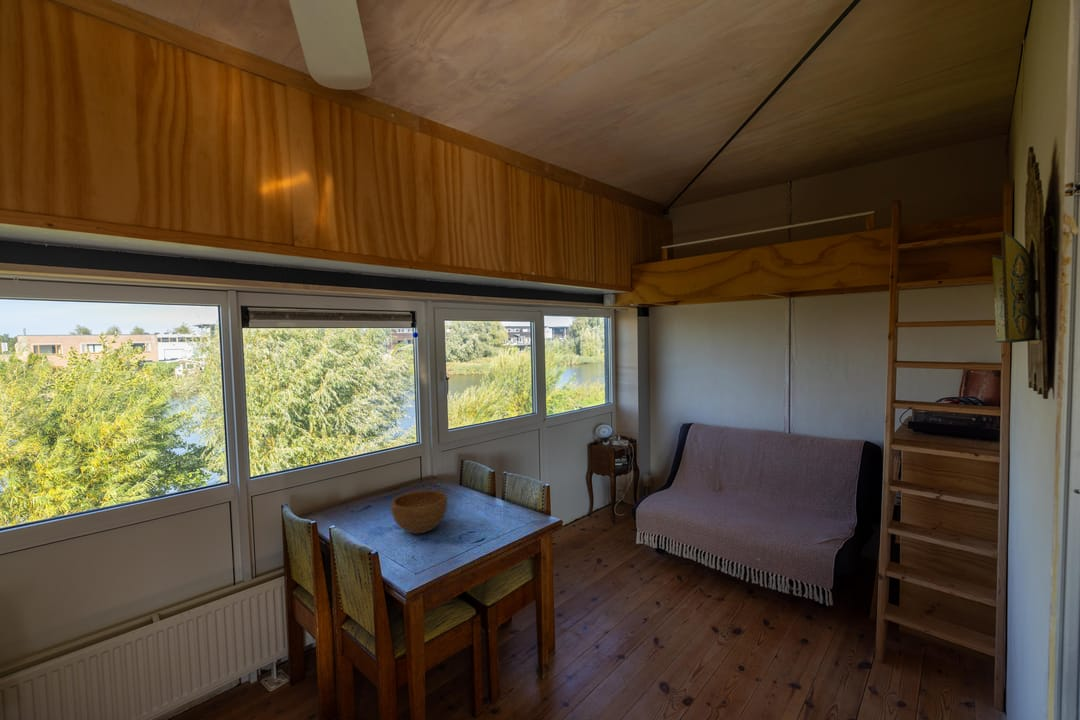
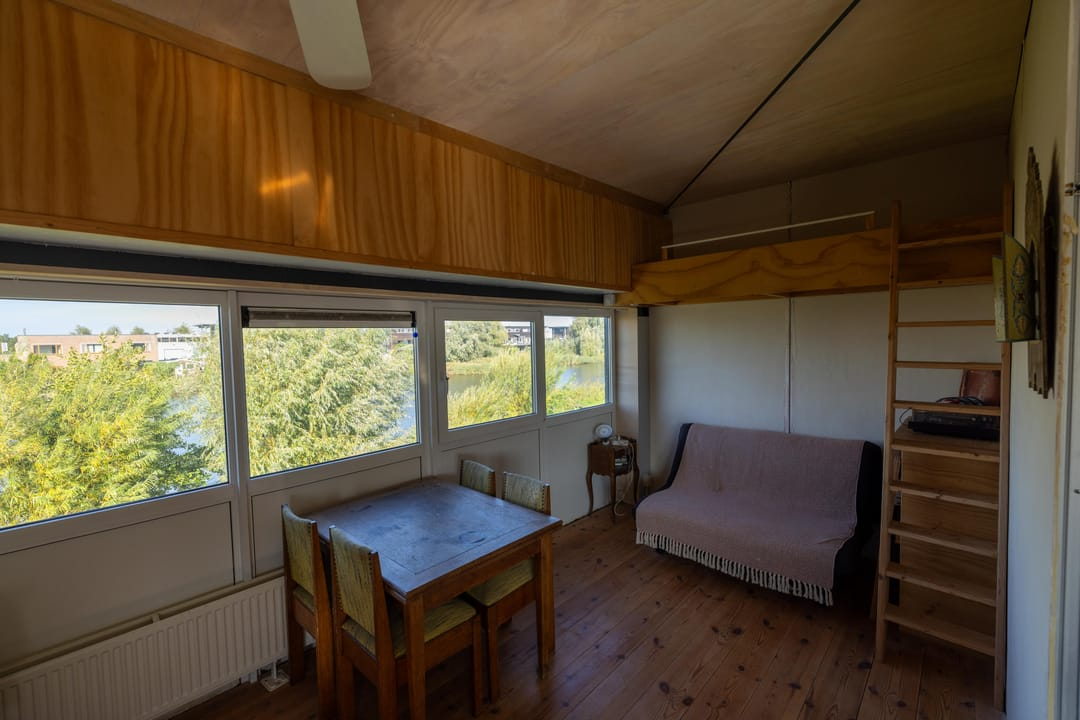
- bowl [390,489,448,535]
